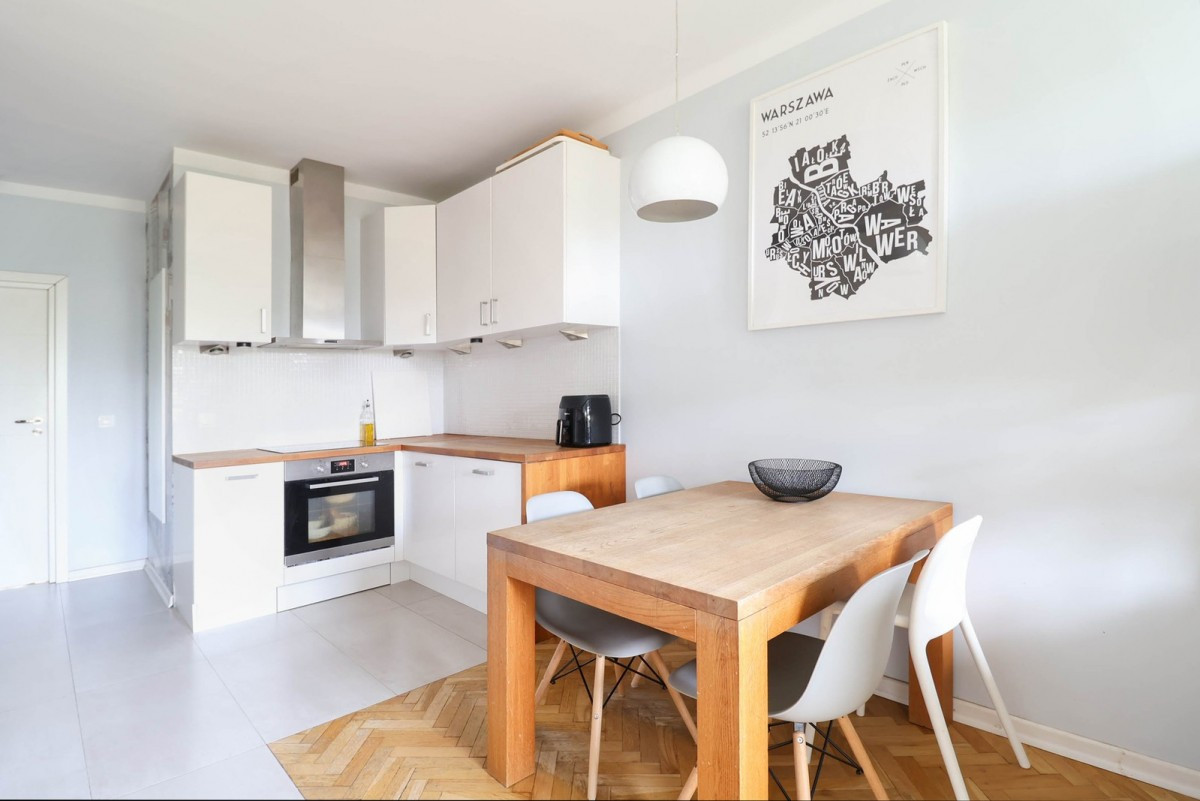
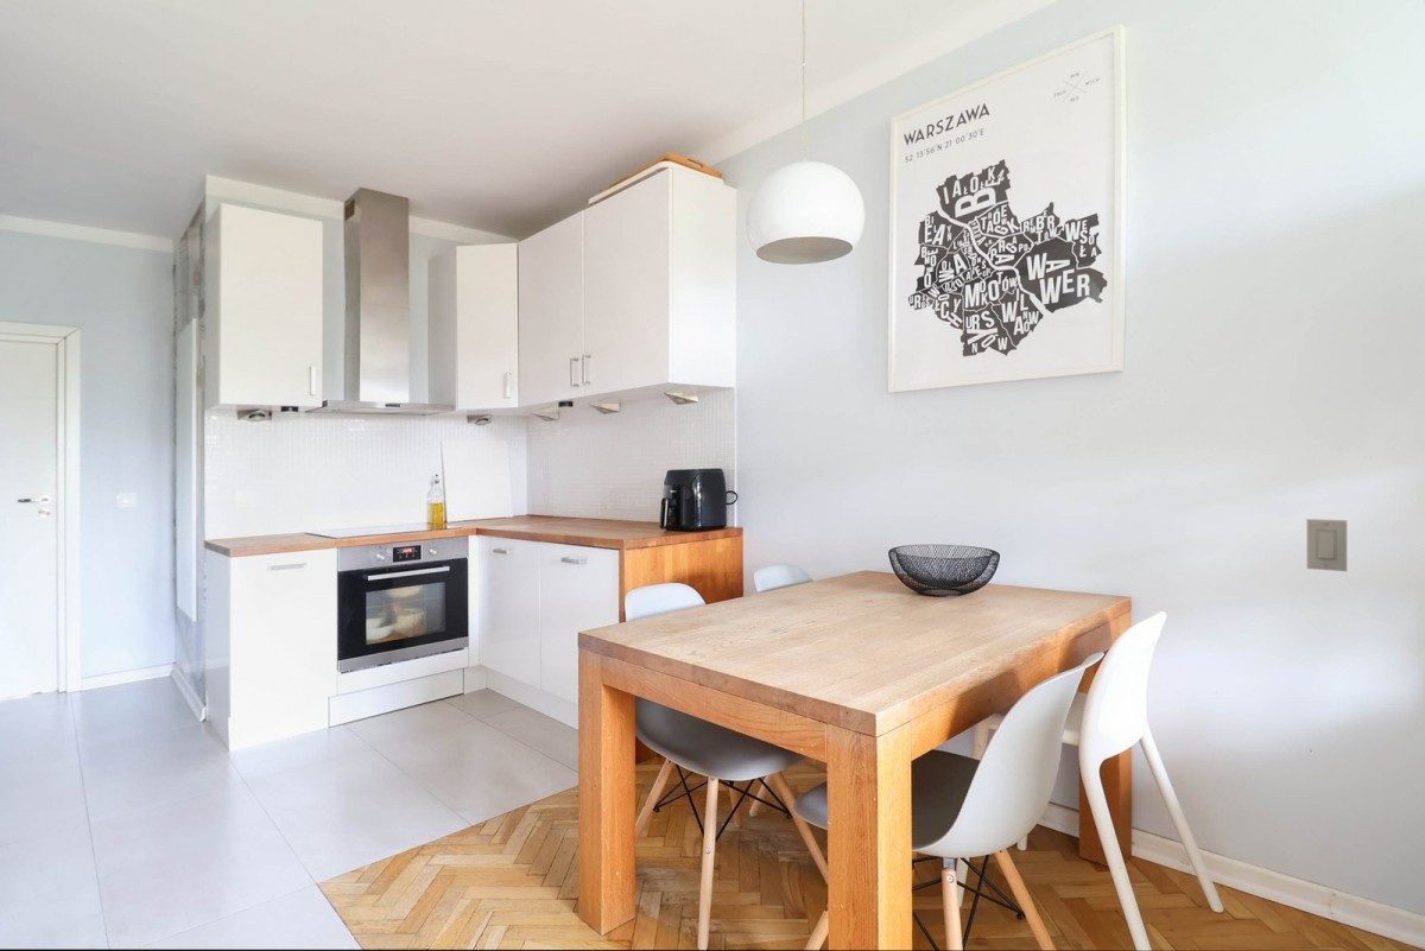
+ light switch [1305,518,1348,572]
